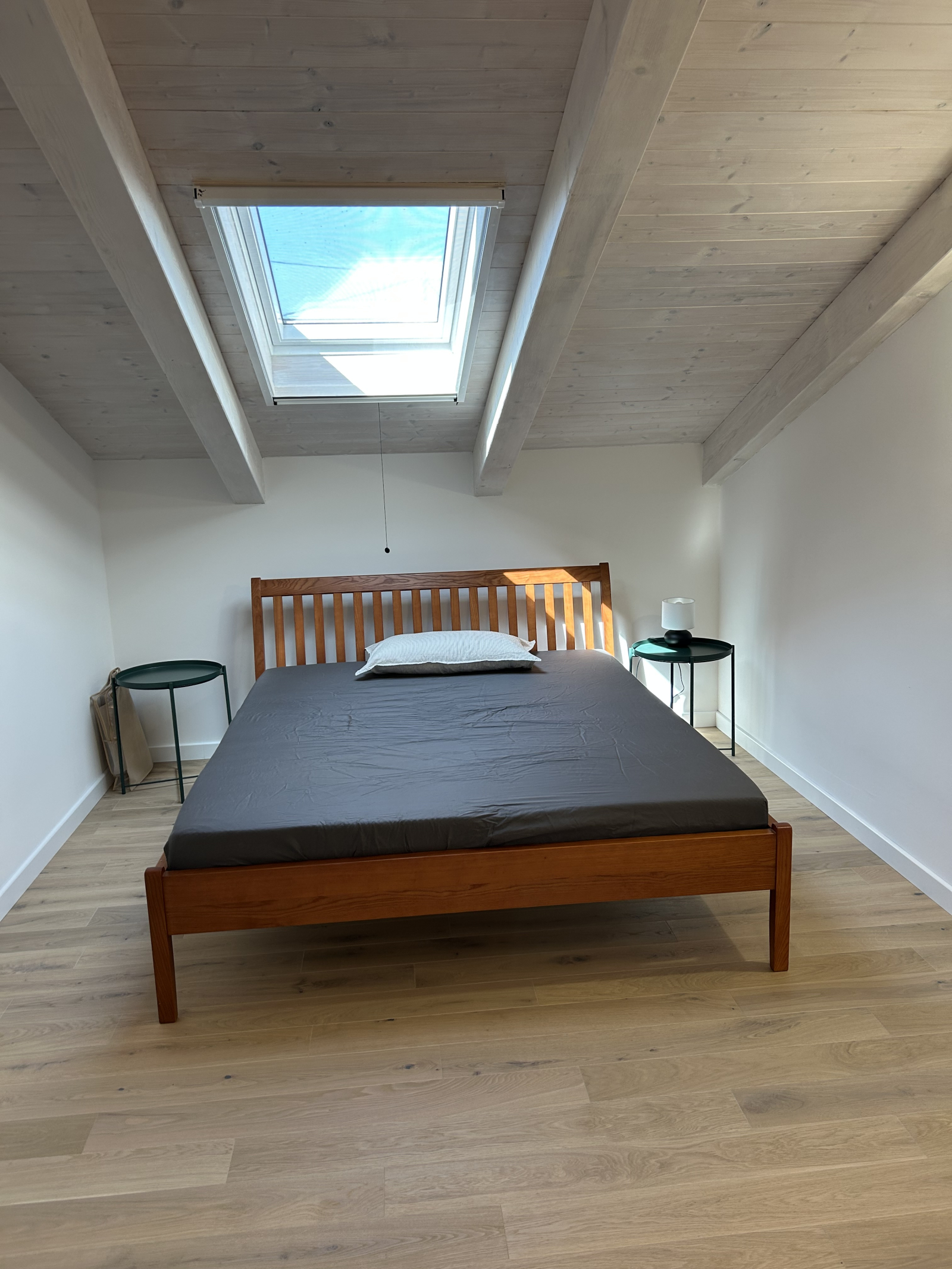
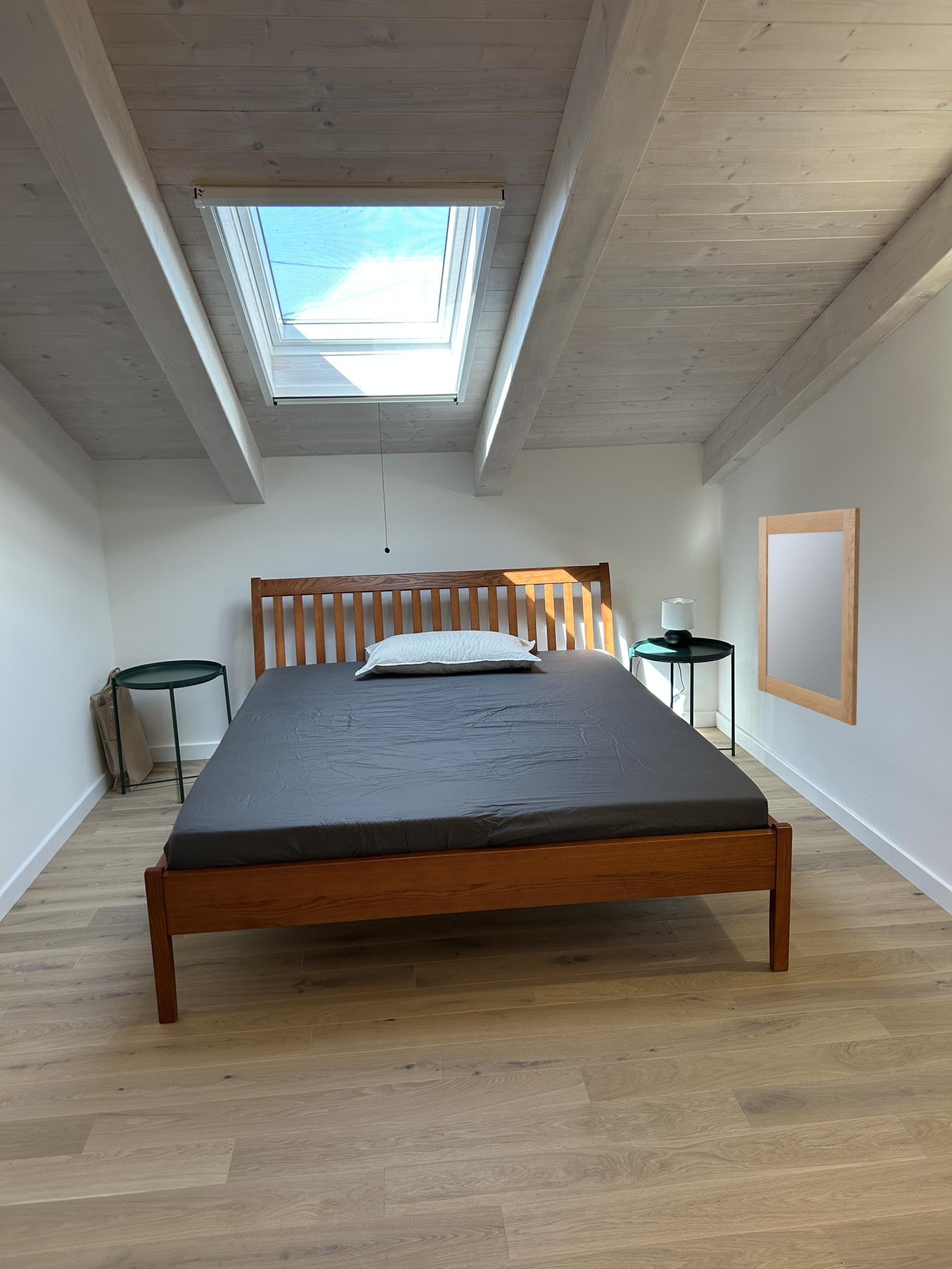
+ home mirror [757,507,860,726]
